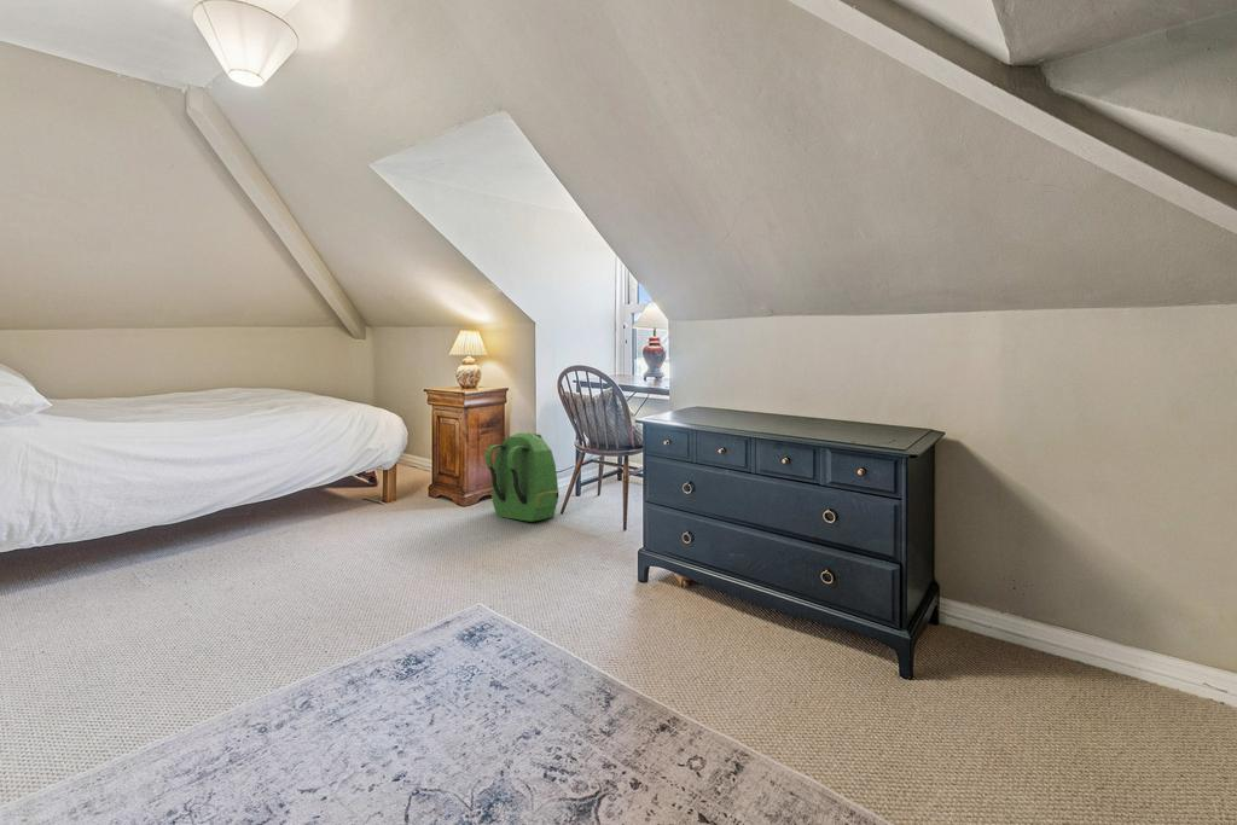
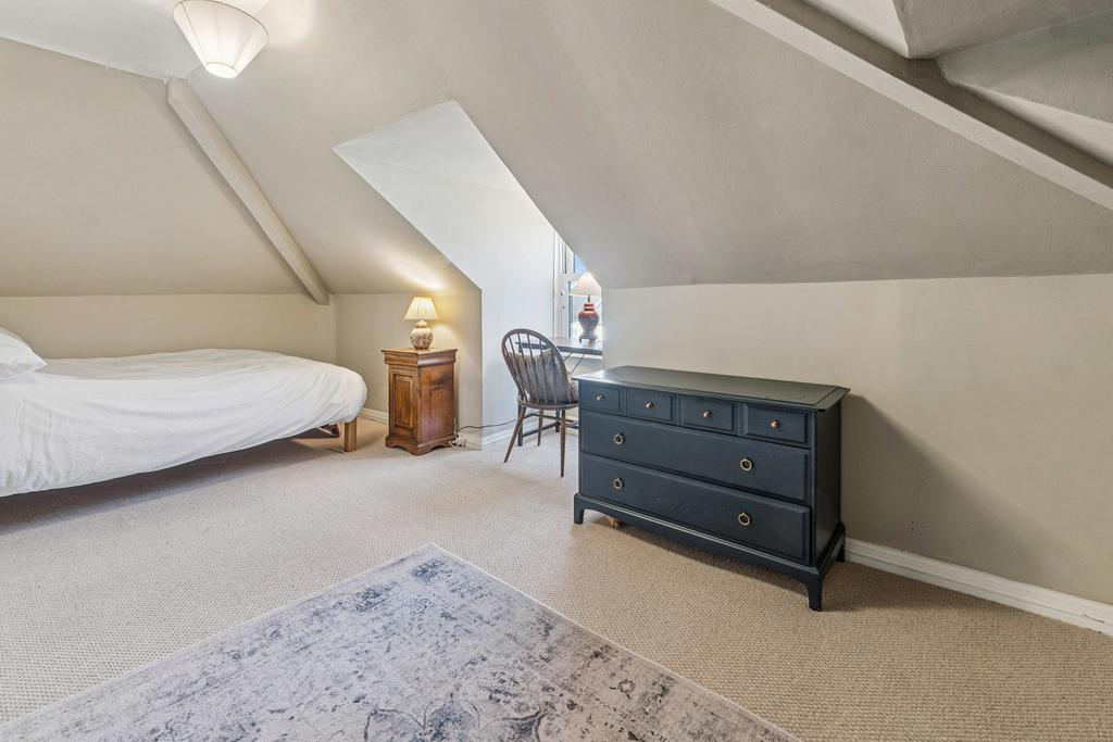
- backpack [484,431,561,523]
